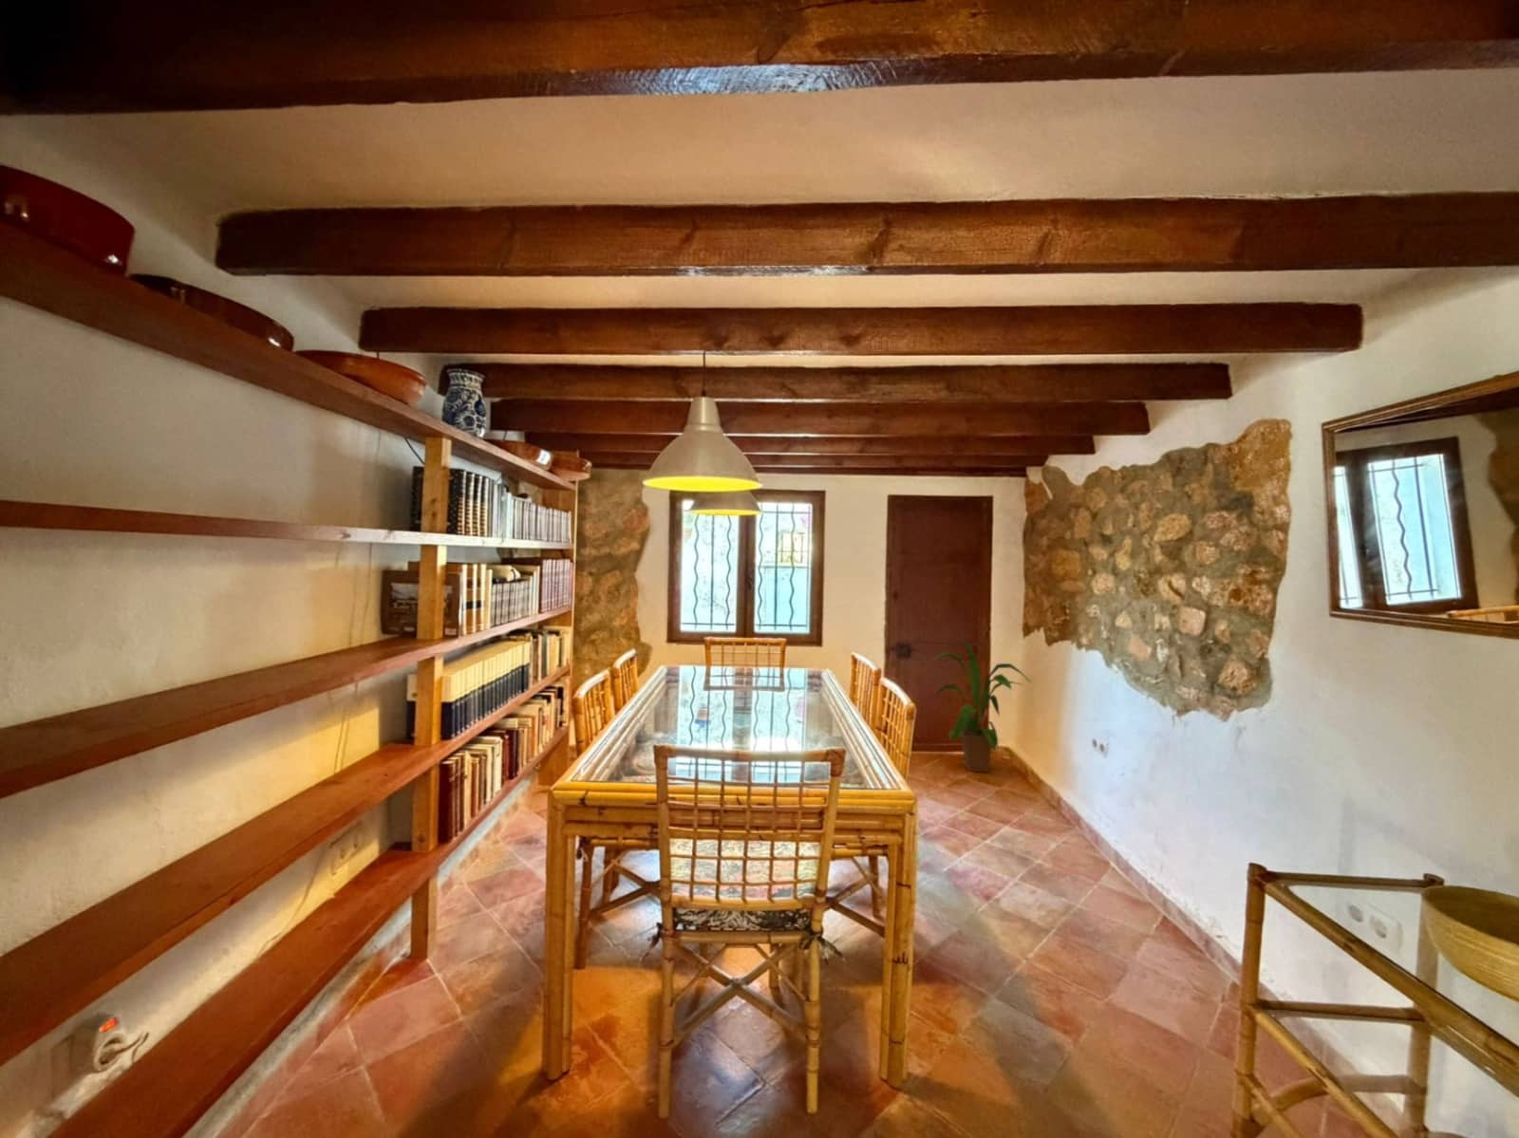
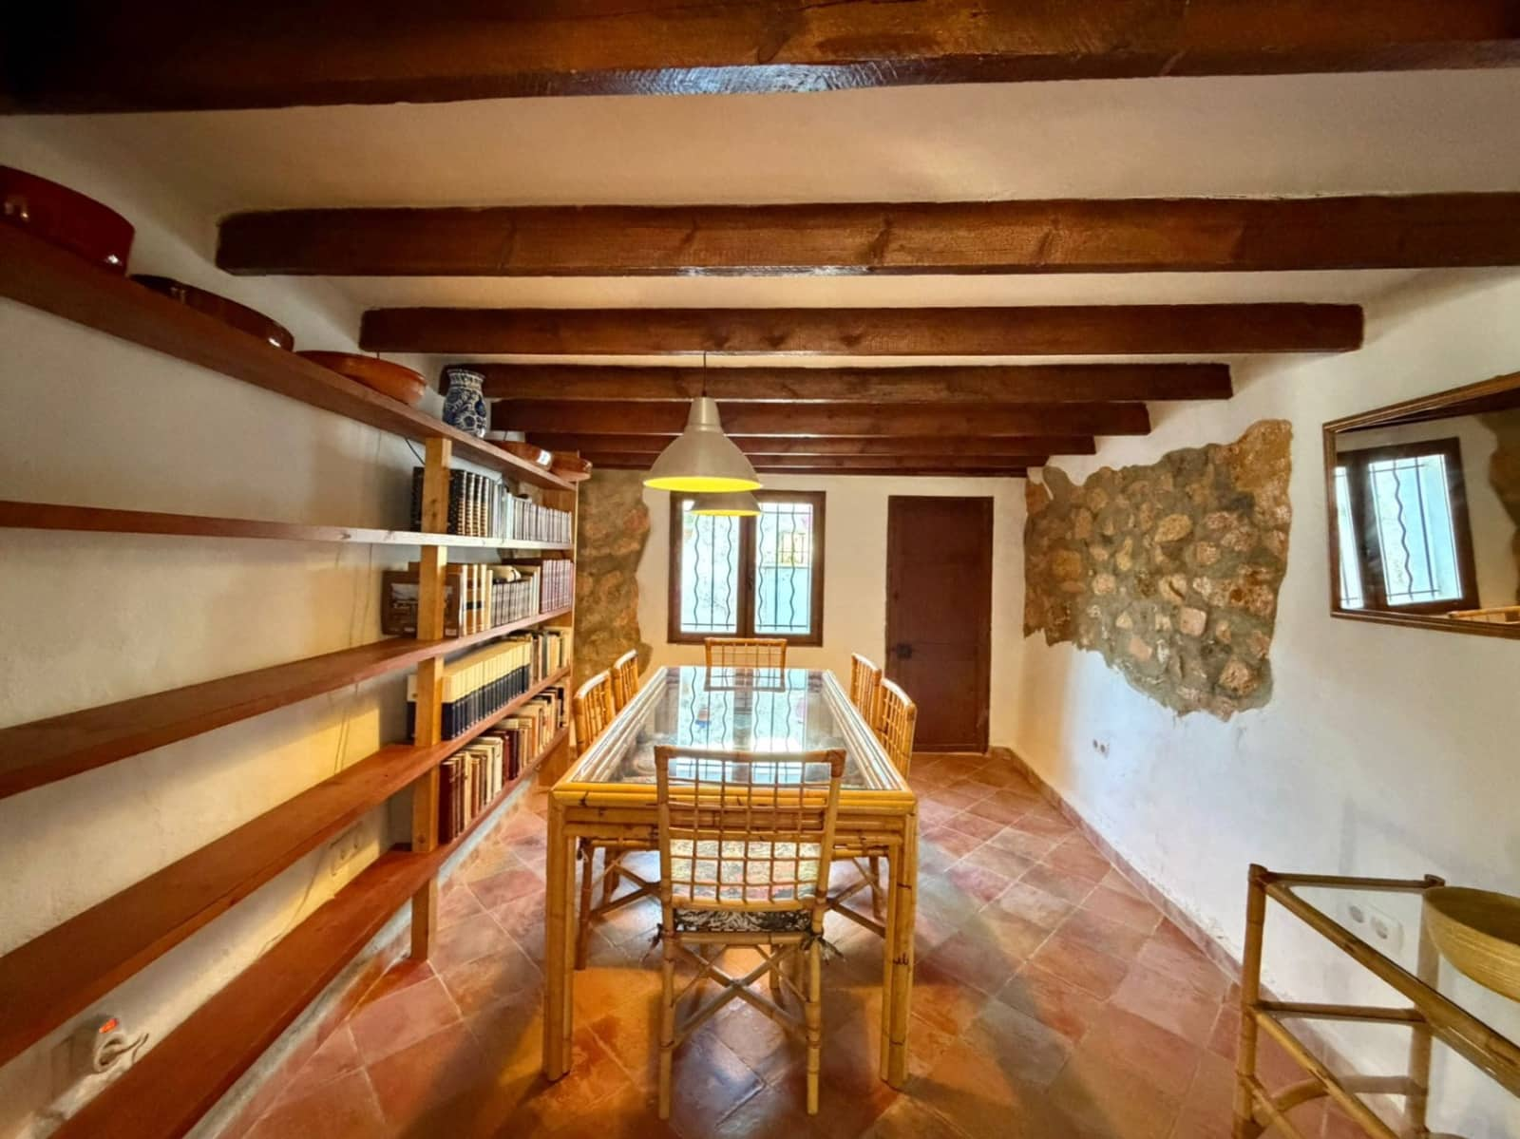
- house plant [930,636,1031,773]
